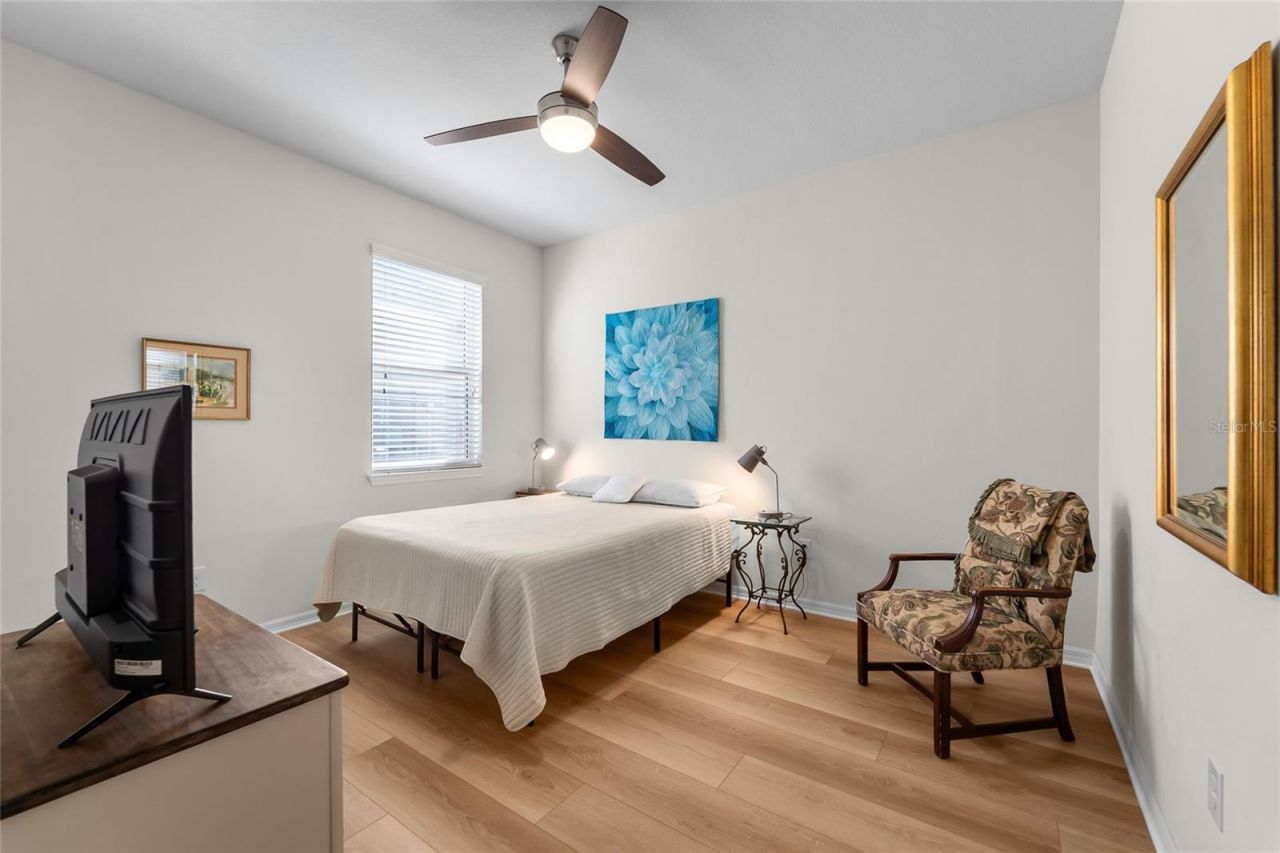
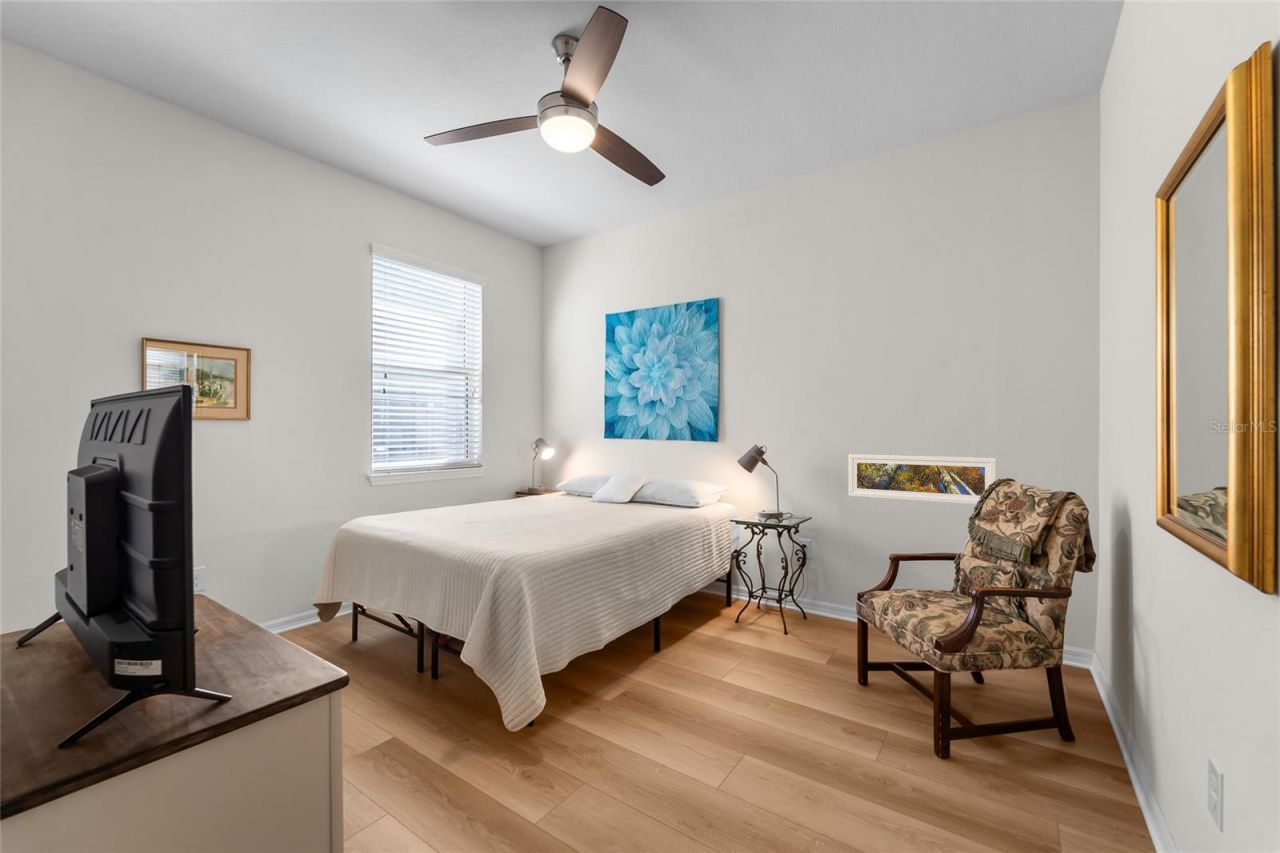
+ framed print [847,453,997,506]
